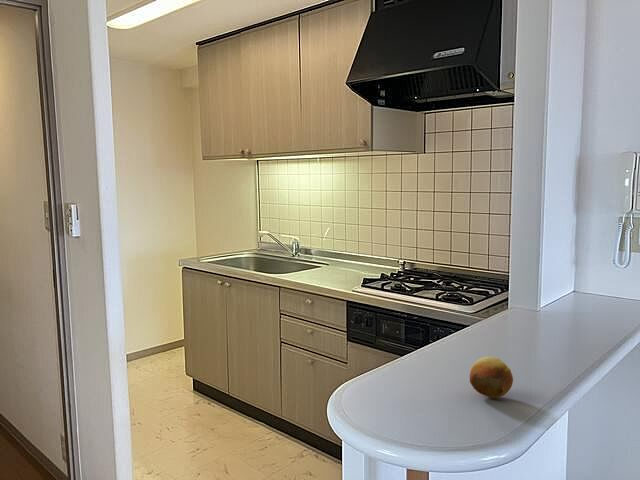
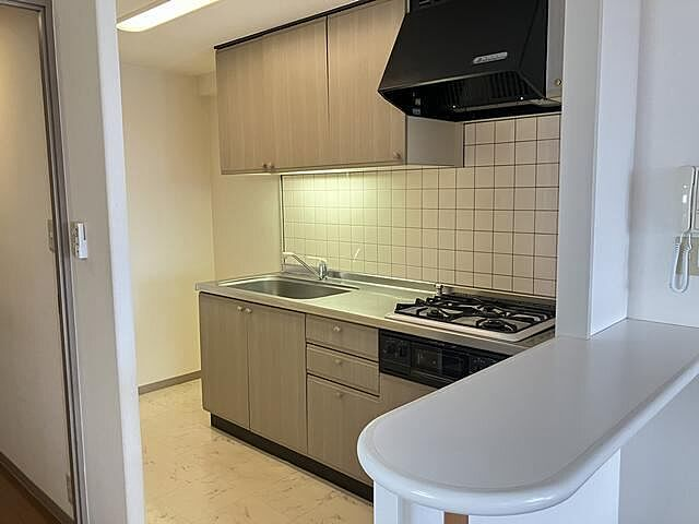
- fruit [469,355,514,400]
